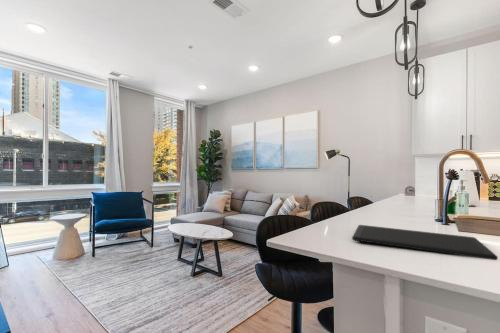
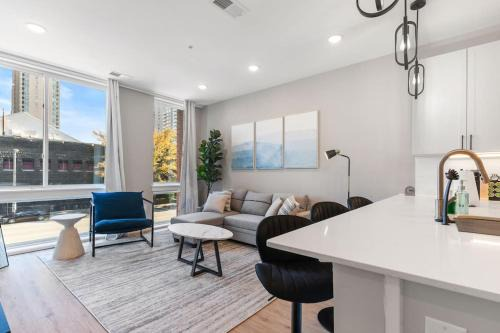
- cutting board [351,224,499,261]
